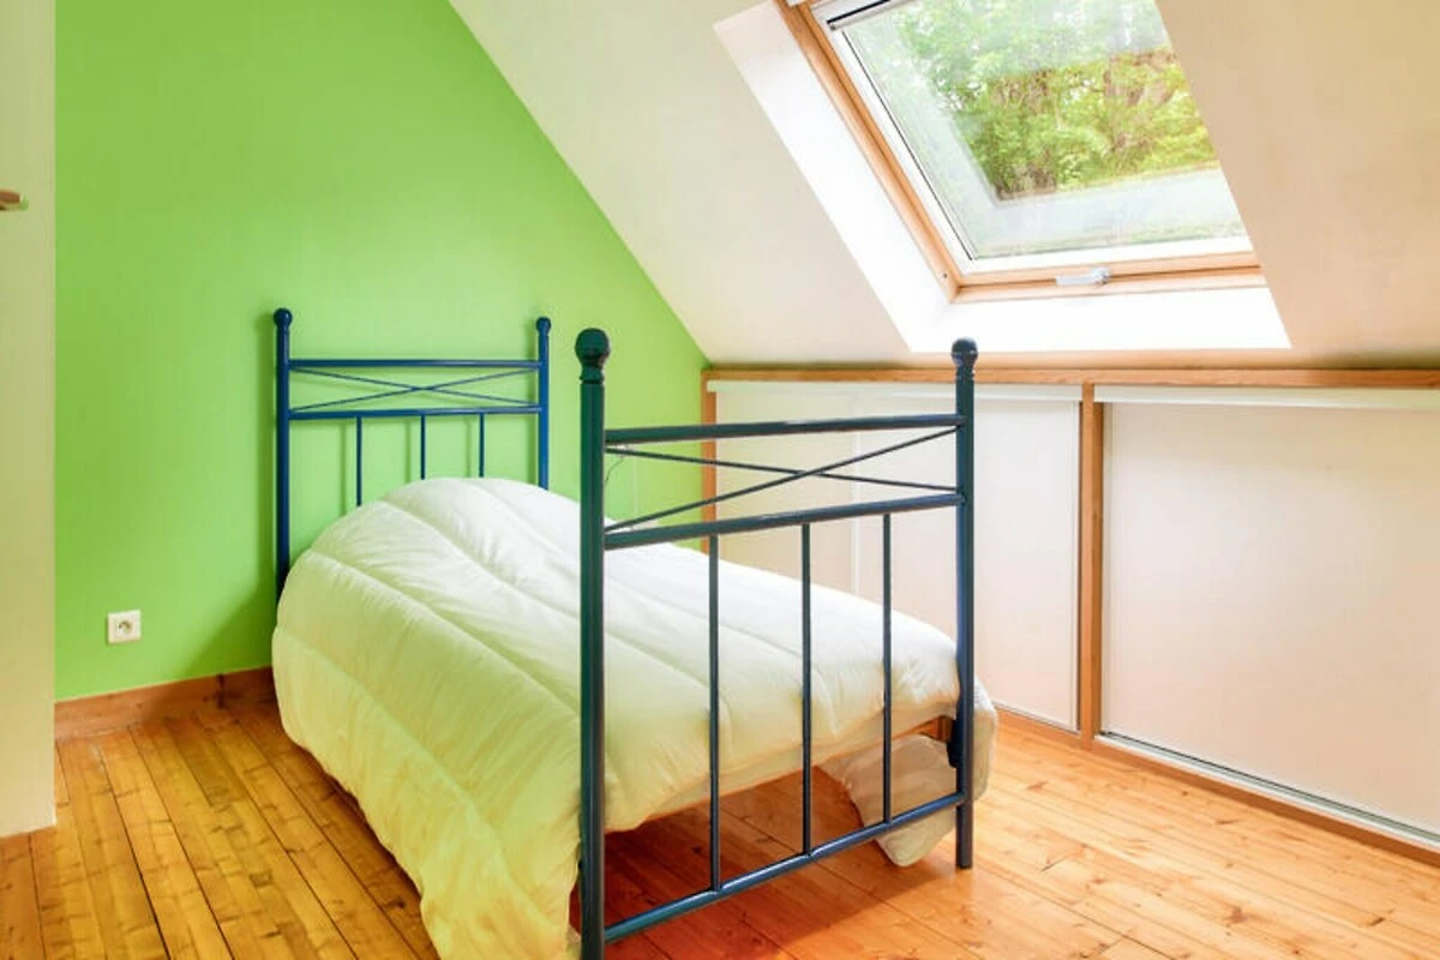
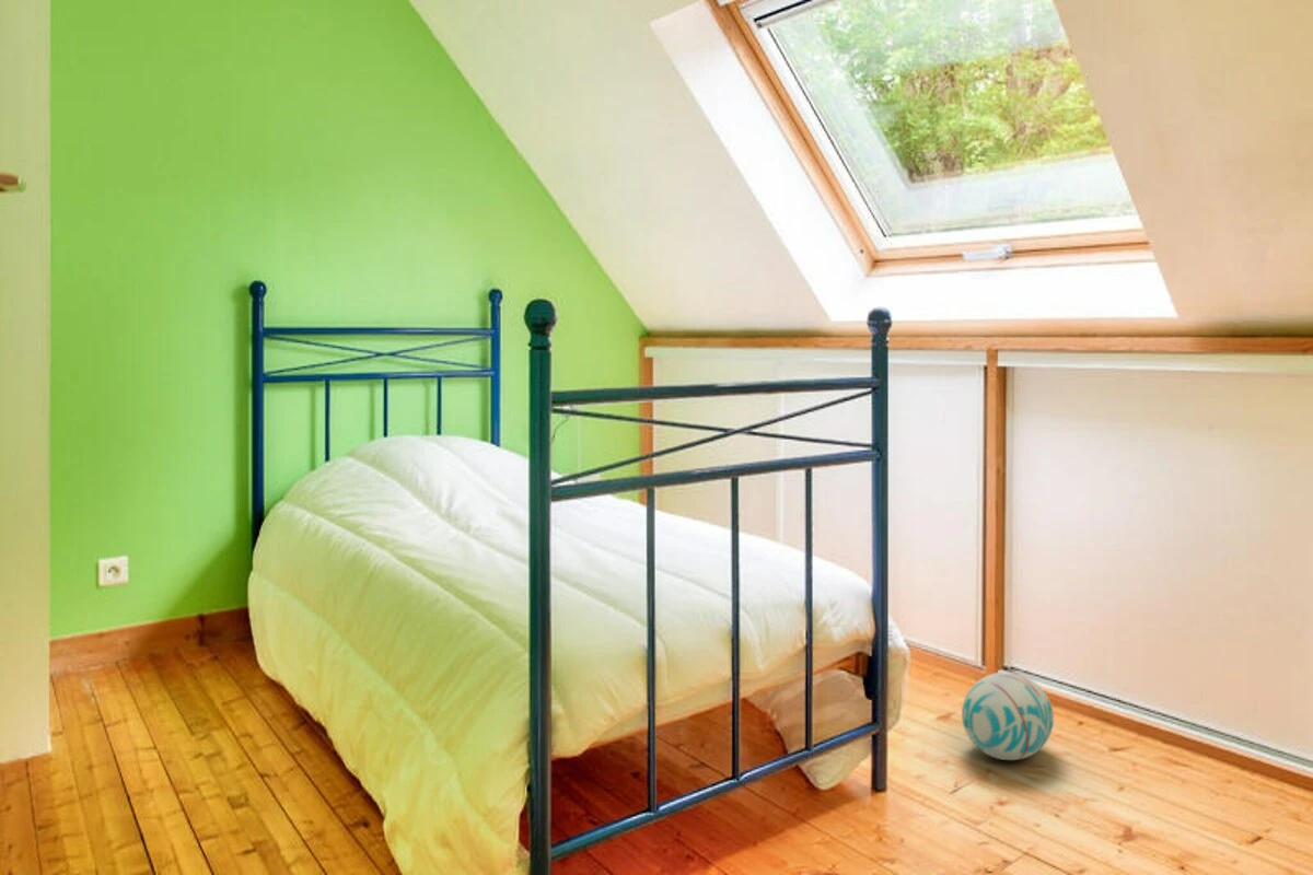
+ ball [961,672,1055,761]
